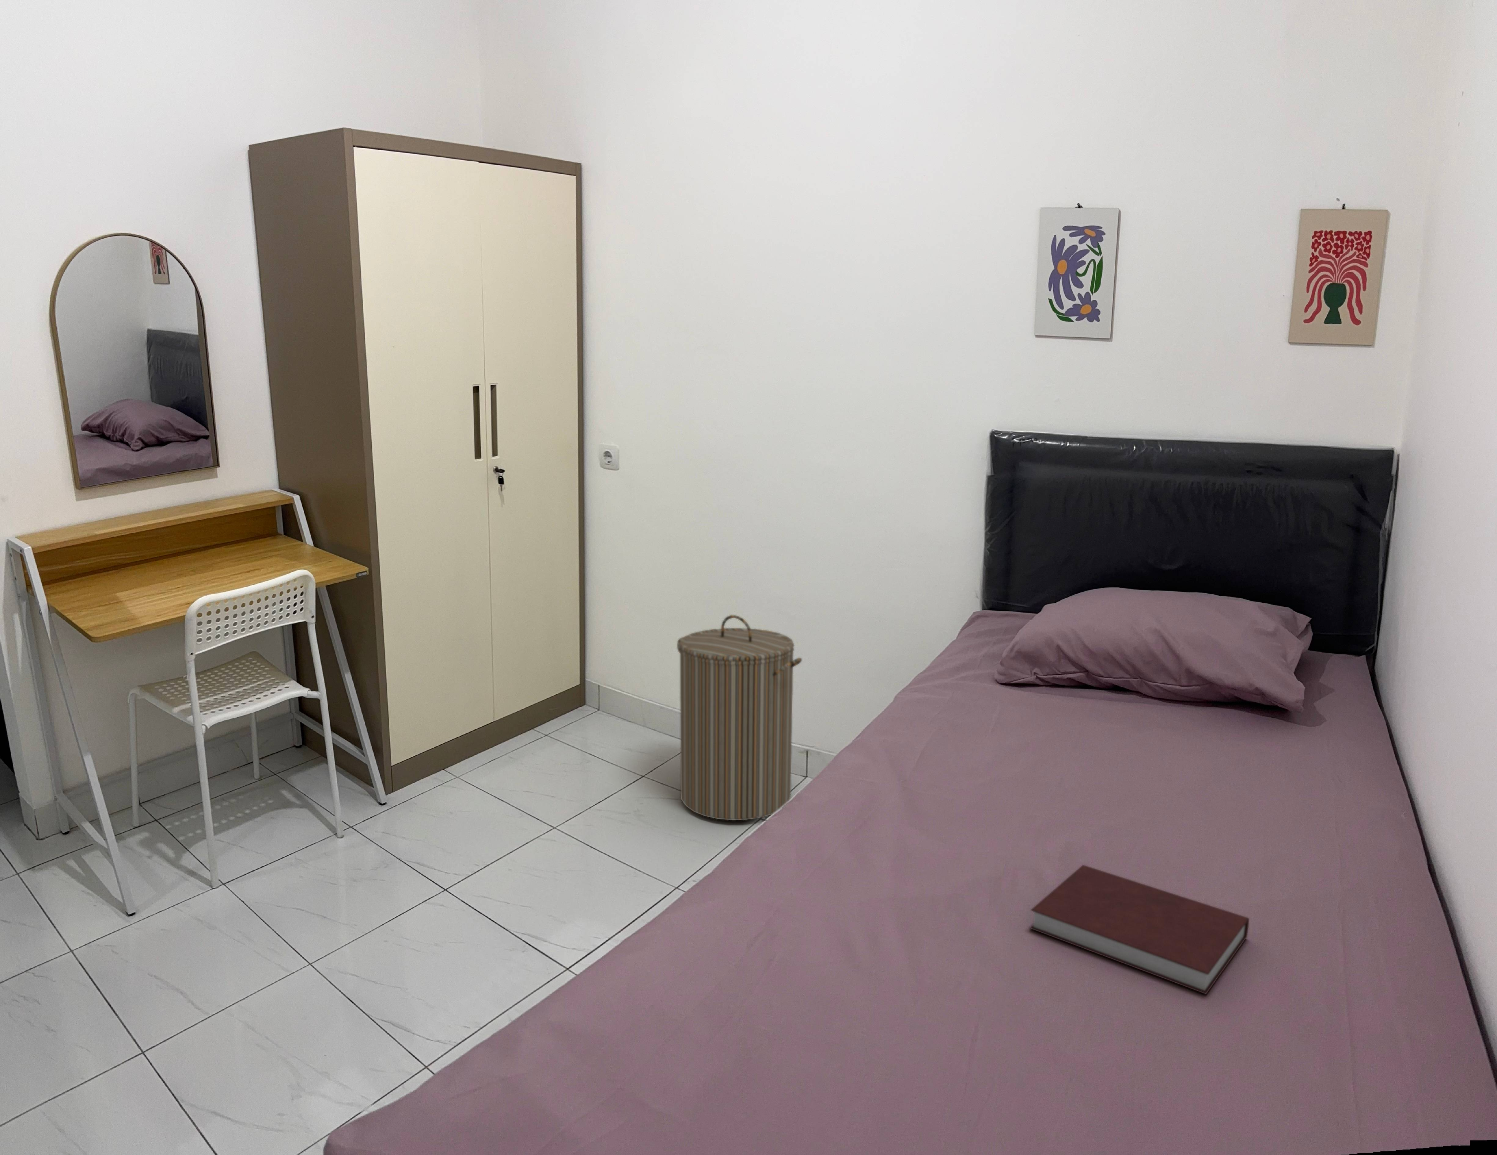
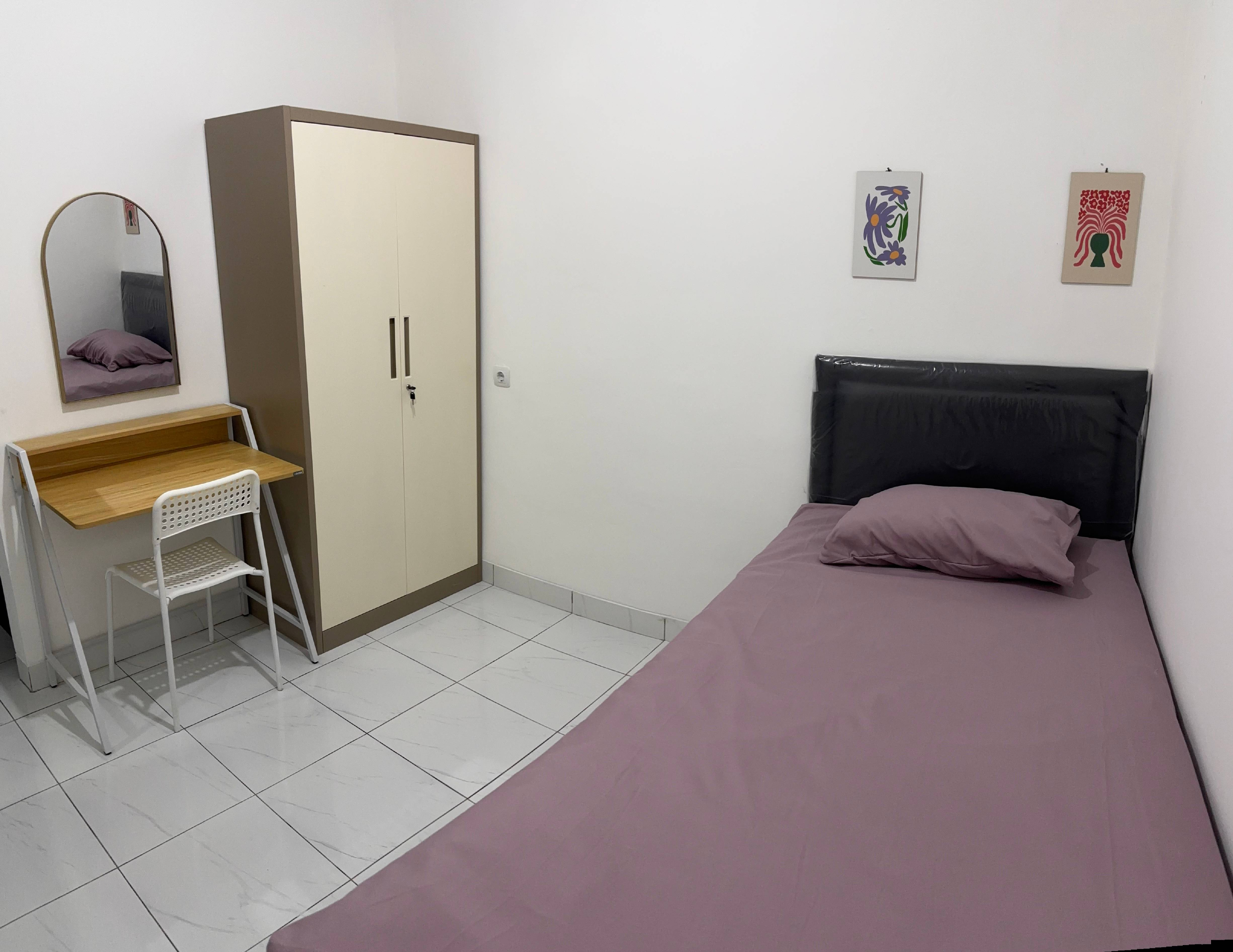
- laundry hamper [676,615,803,820]
- notebook [1030,864,1249,995]
